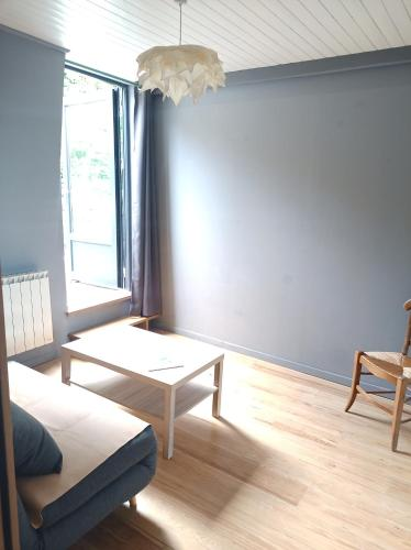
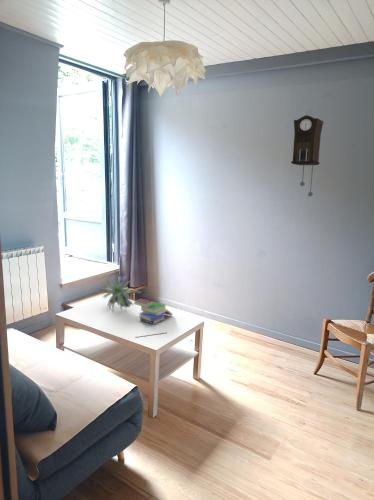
+ plant [99,269,142,314]
+ book [133,298,174,325]
+ pendulum clock [290,114,324,197]
